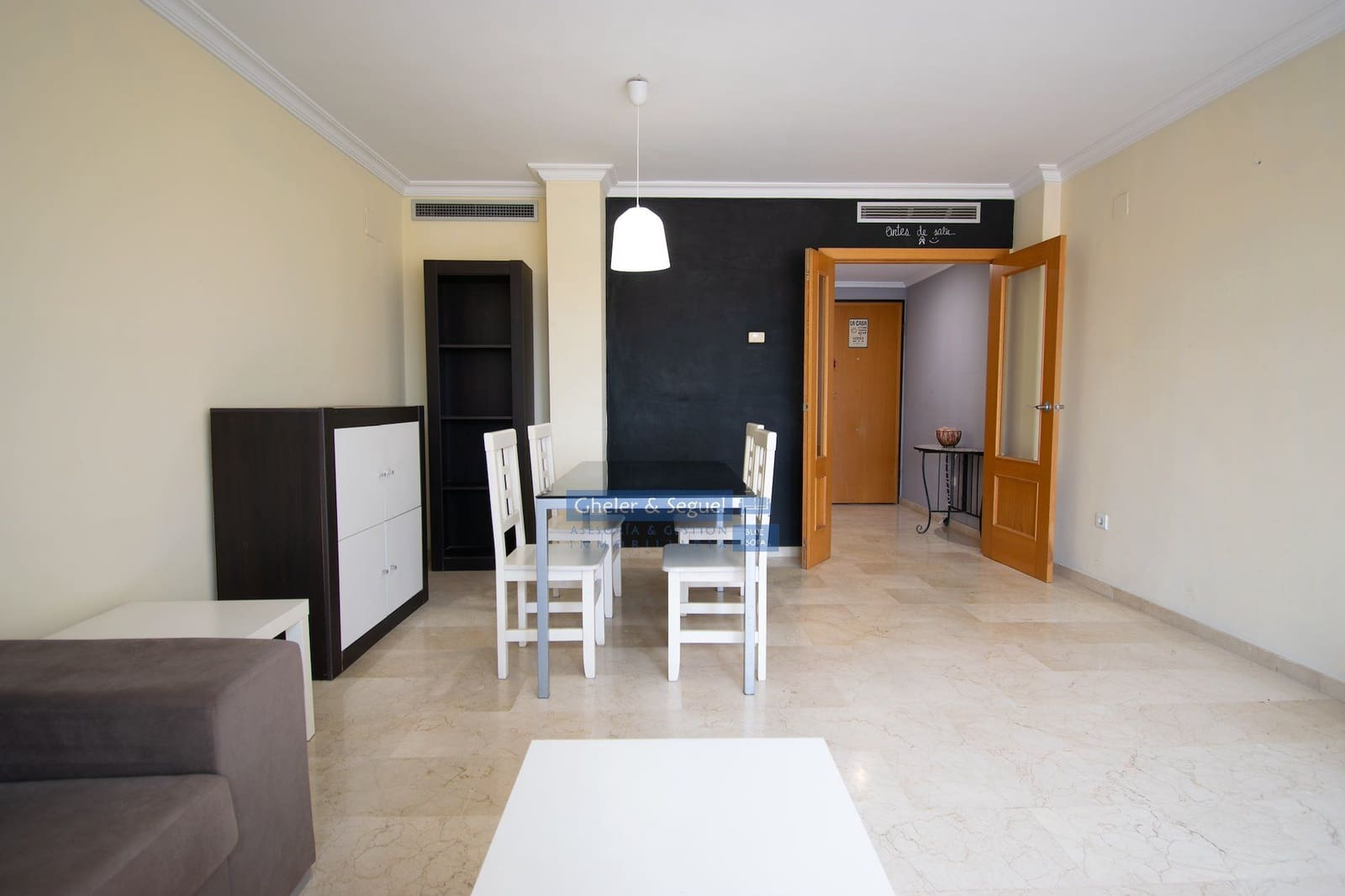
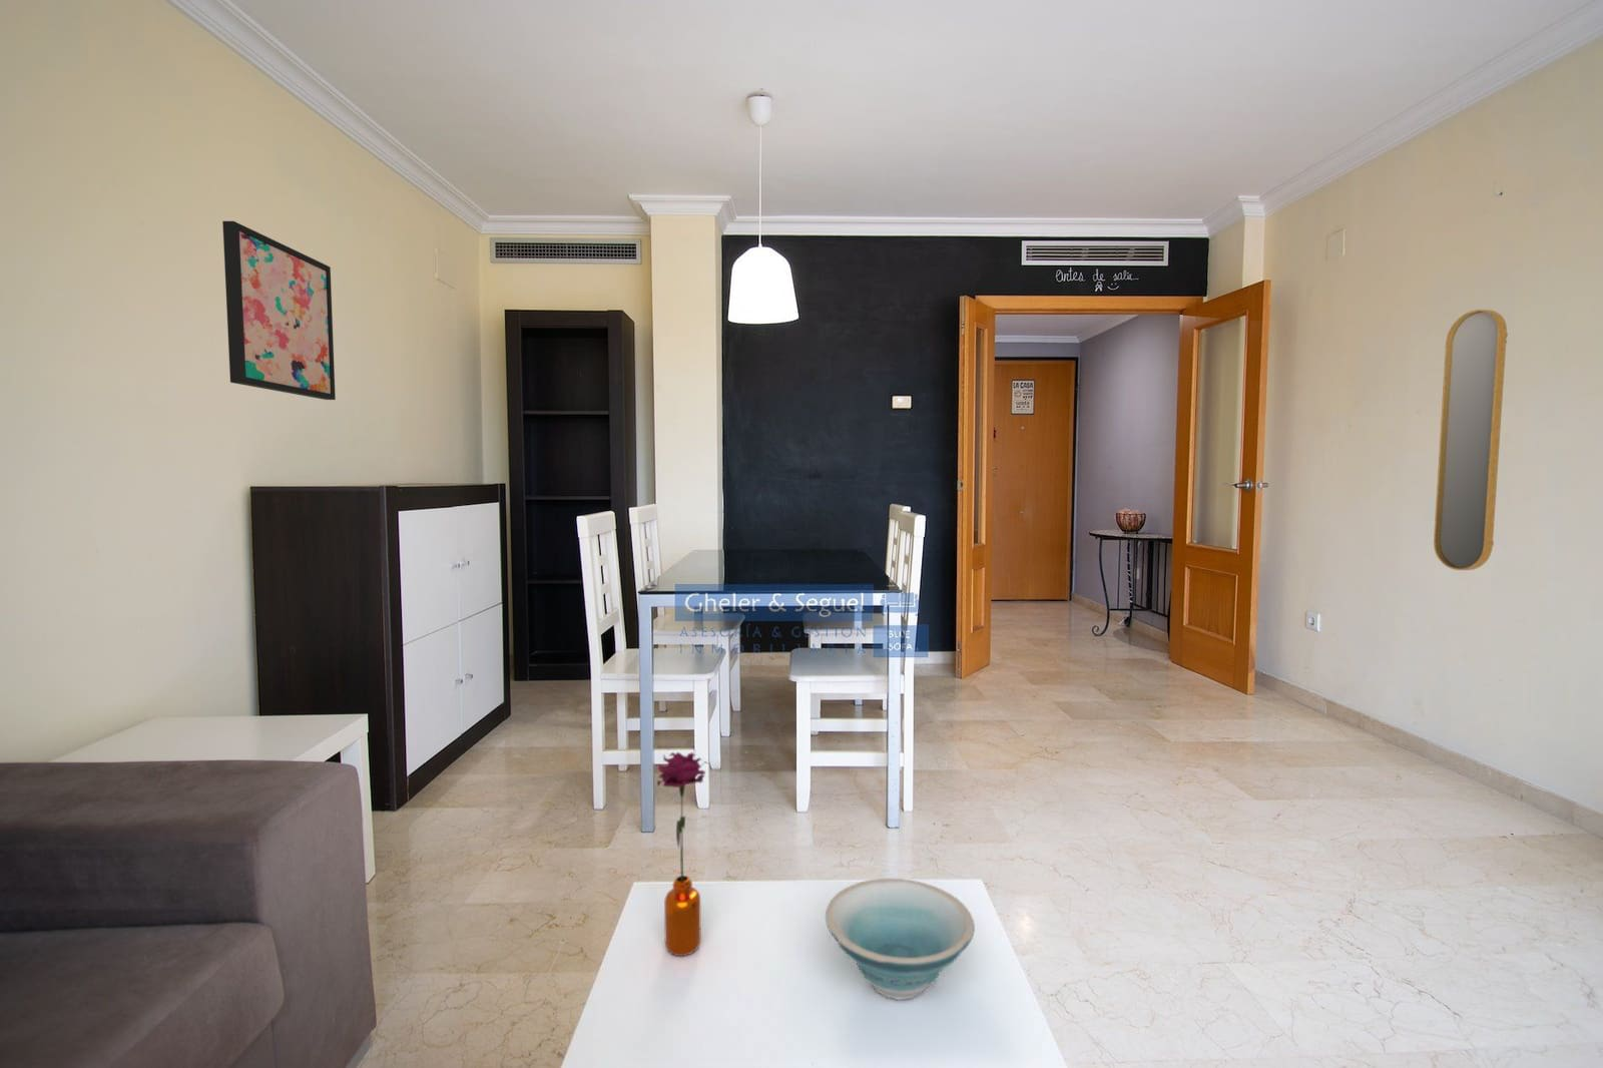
+ flower [657,751,708,957]
+ wall art [222,221,336,401]
+ home mirror [1433,309,1509,571]
+ bowl [825,877,976,1001]
